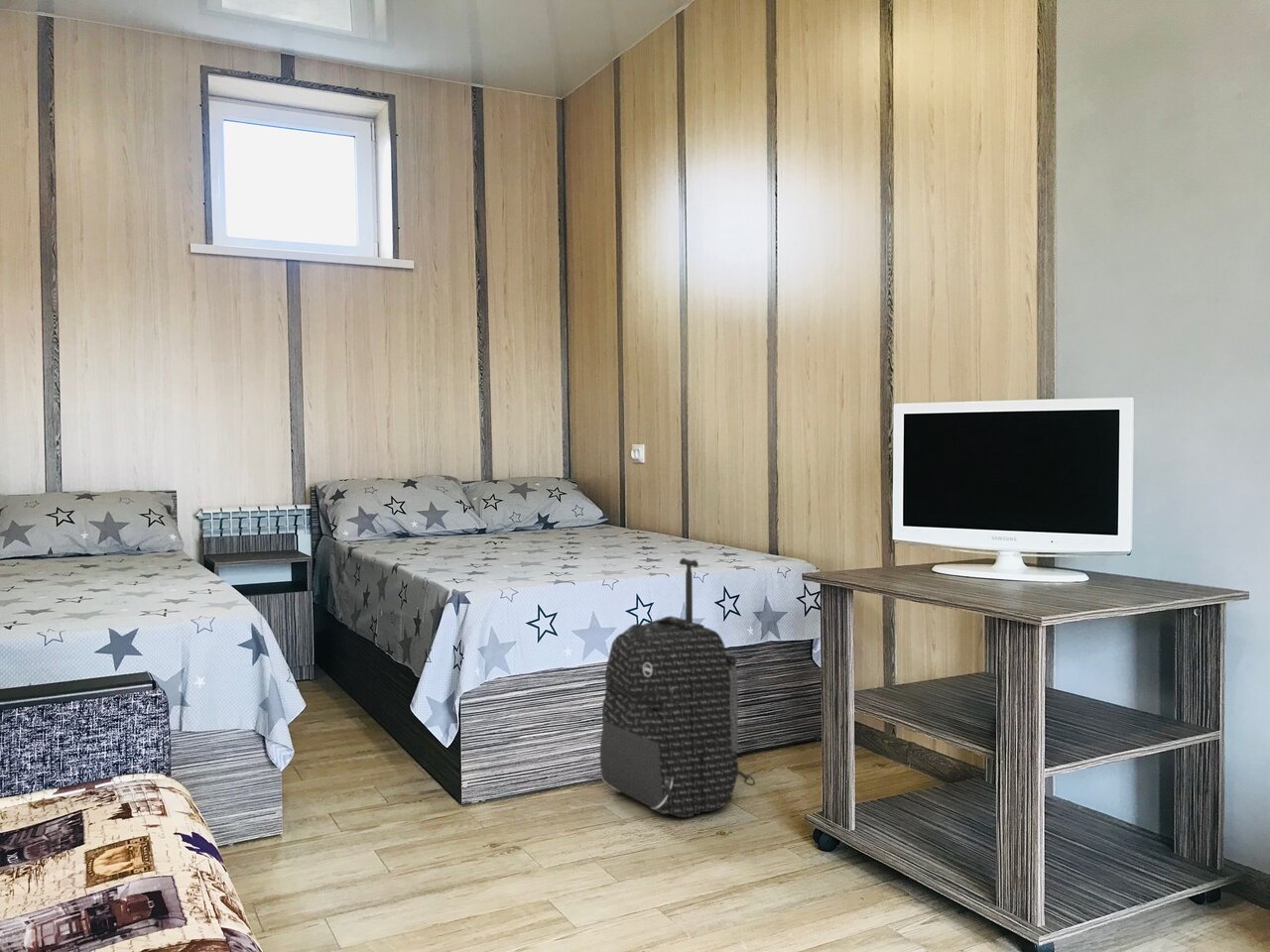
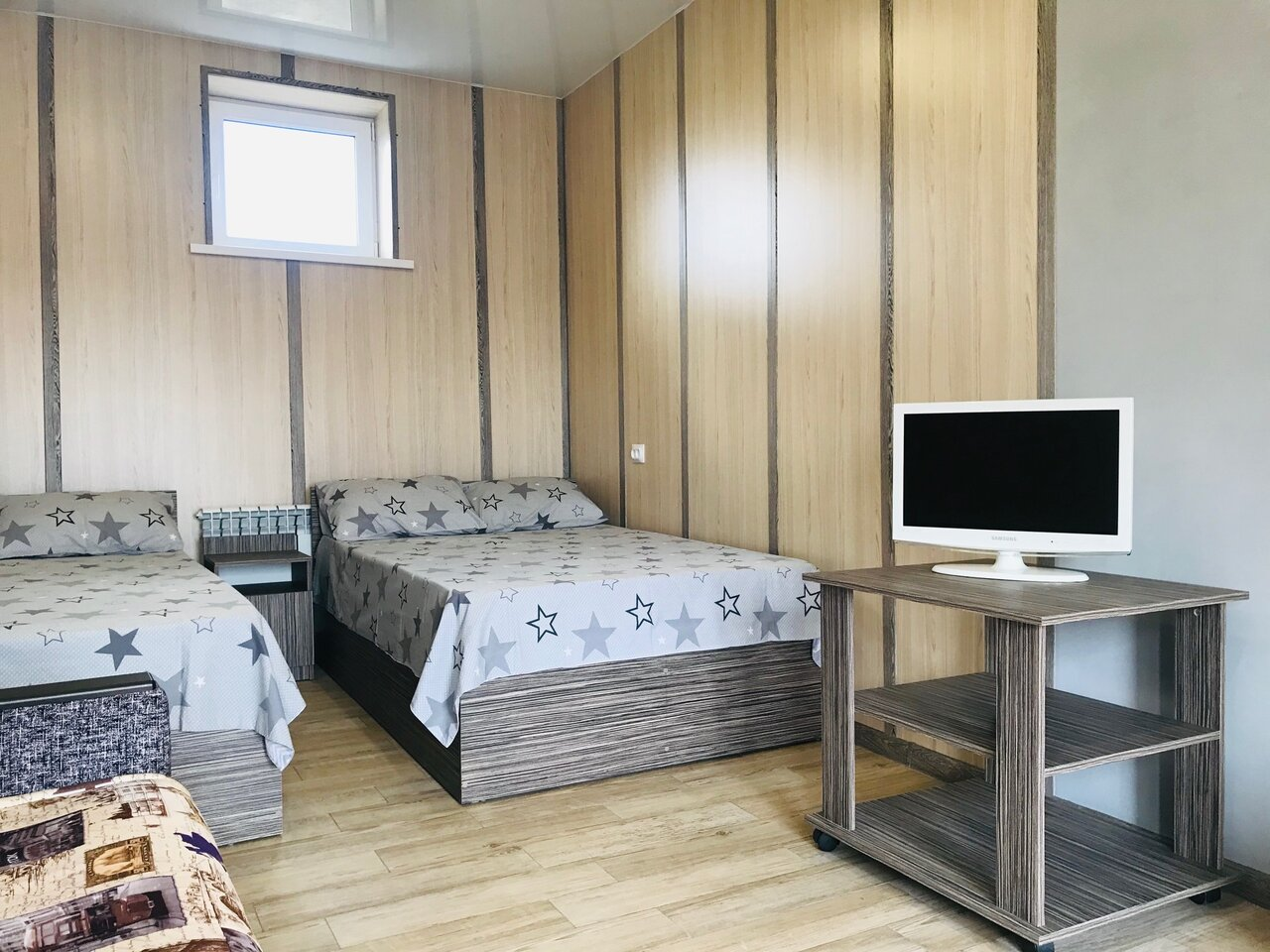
- suitcase [599,557,756,818]
